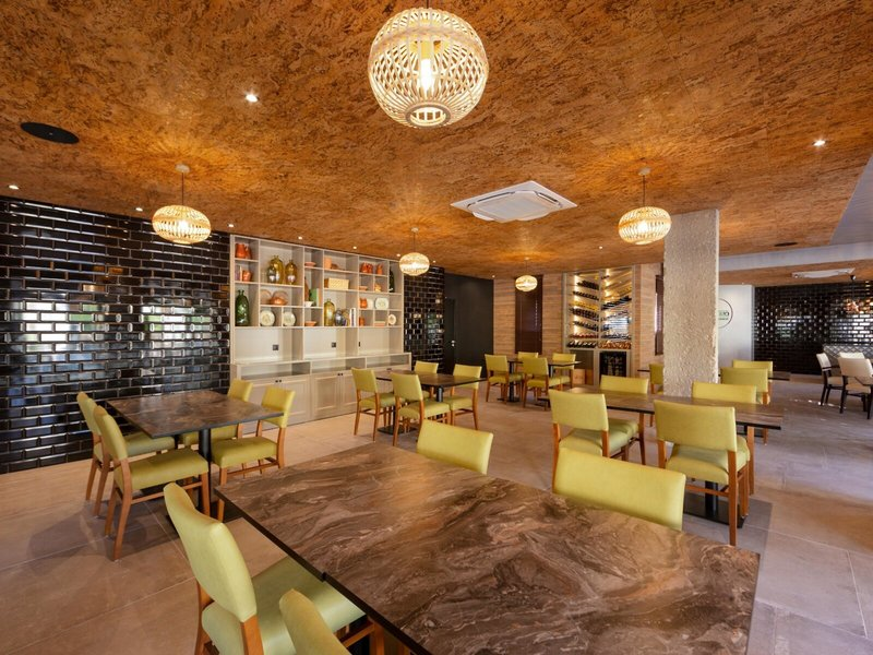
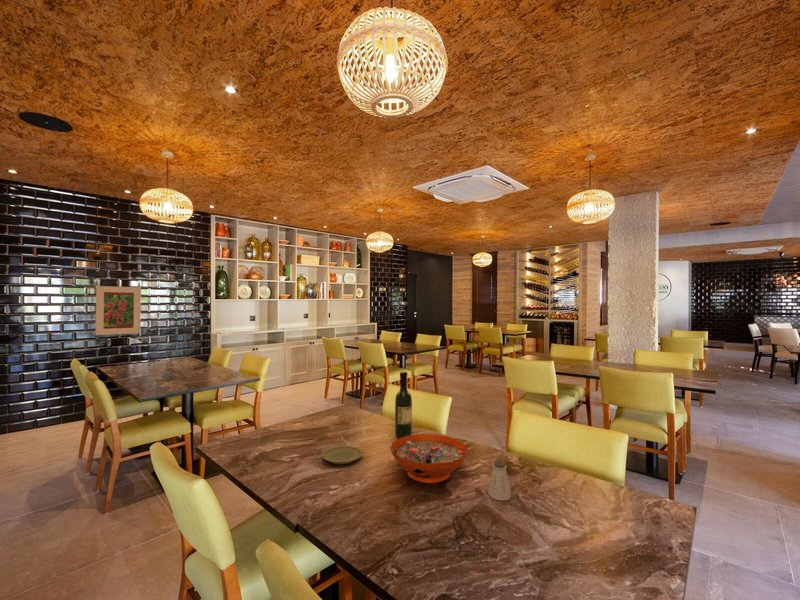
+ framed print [94,285,142,336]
+ decorative bowl [390,433,468,484]
+ plate [321,445,363,465]
+ saltshaker [487,460,512,501]
+ wine bottle [394,371,413,439]
